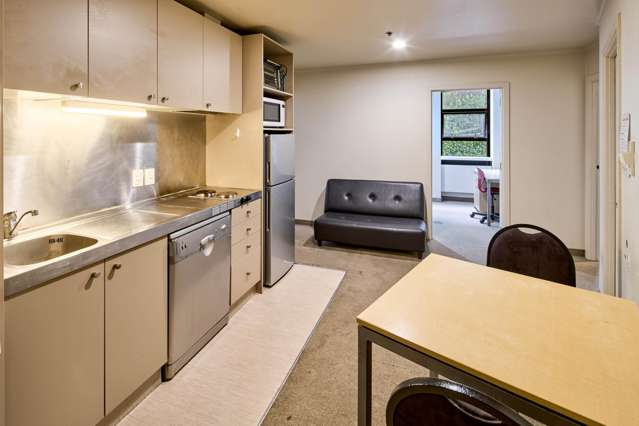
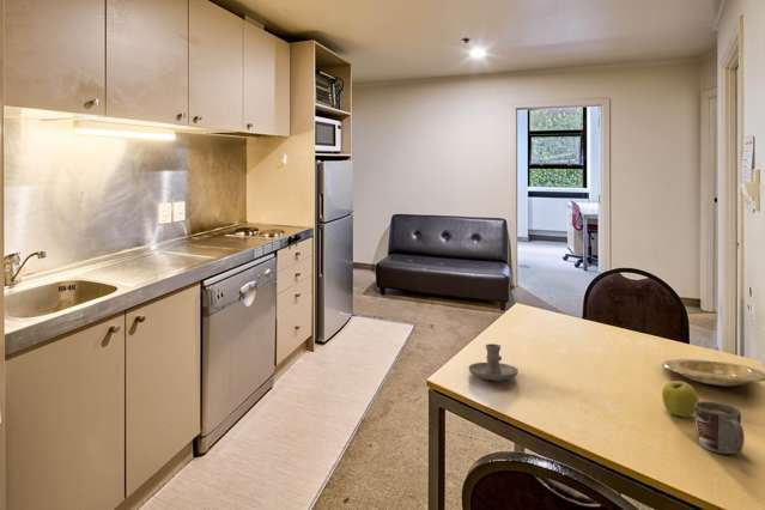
+ candle holder [468,342,520,382]
+ mug [694,400,746,455]
+ plate [661,358,765,387]
+ apple [661,377,700,418]
